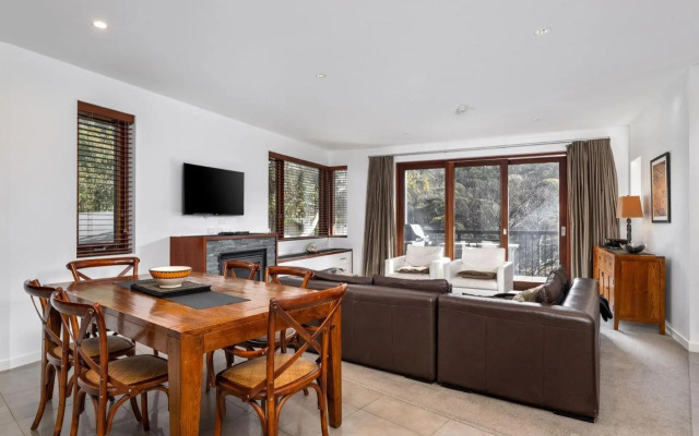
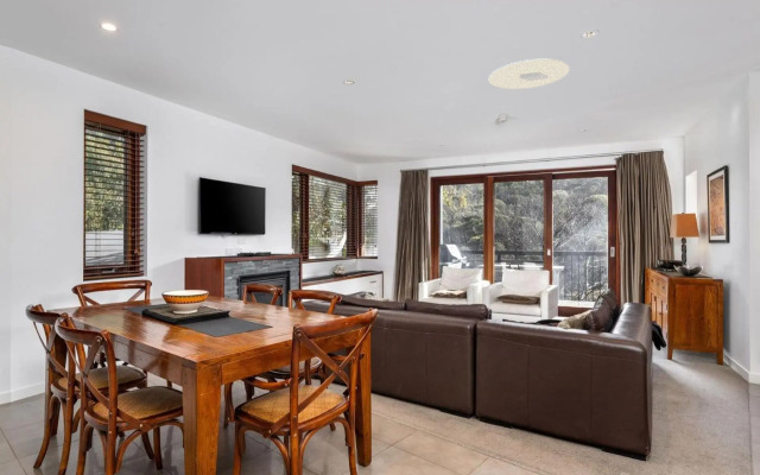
+ ceiling light [488,58,571,90]
